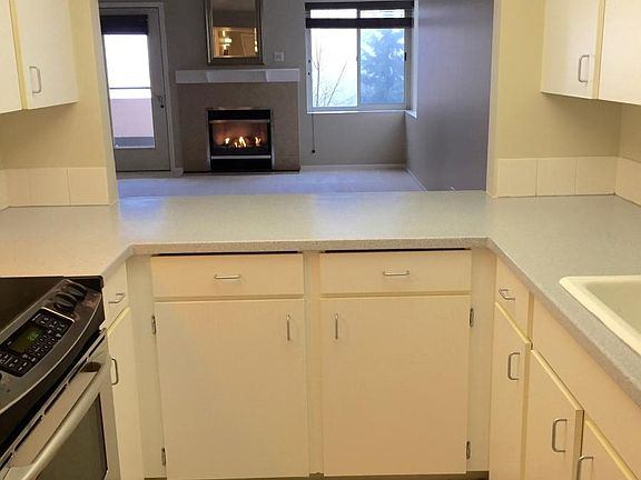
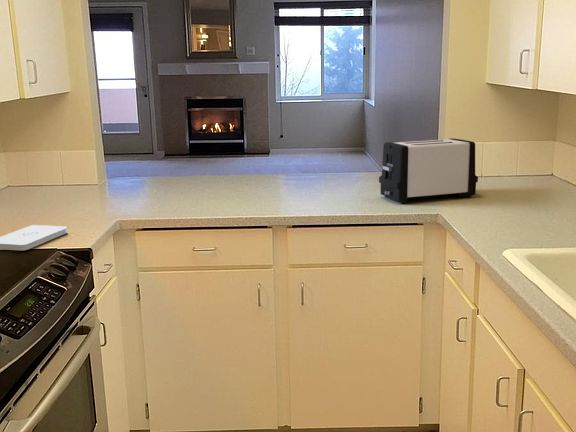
+ toaster [378,137,479,204]
+ notepad [0,224,68,251]
